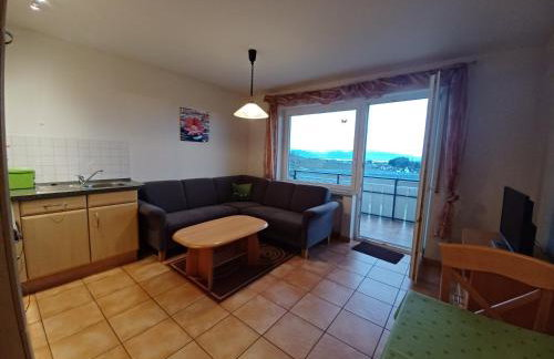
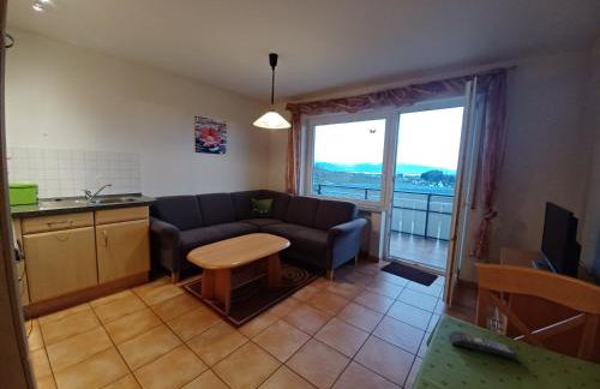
+ remote control [448,330,518,359]
